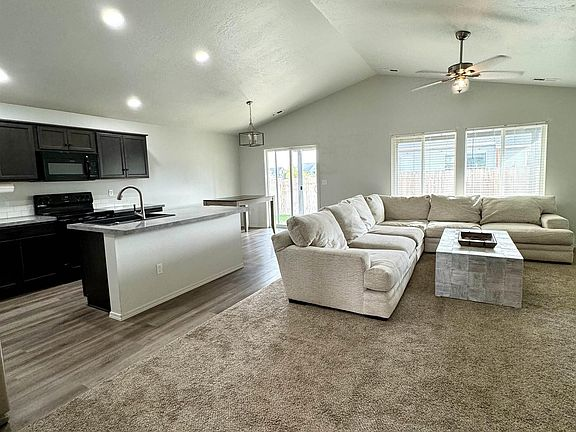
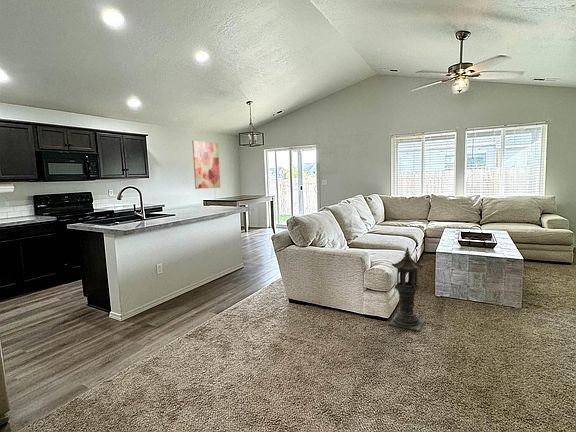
+ lantern [388,247,426,332]
+ wall art [191,139,221,190]
